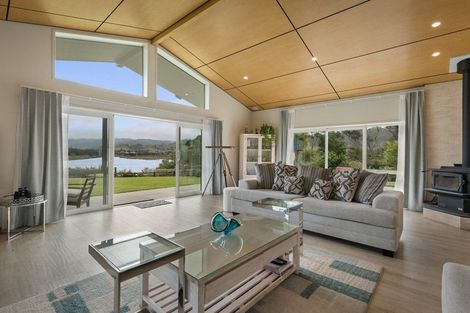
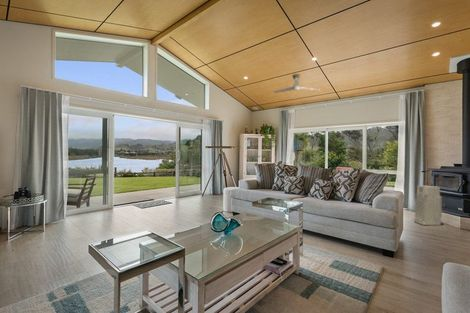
+ air purifier [413,184,443,226]
+ ceiling fan [272,73,320,94]
